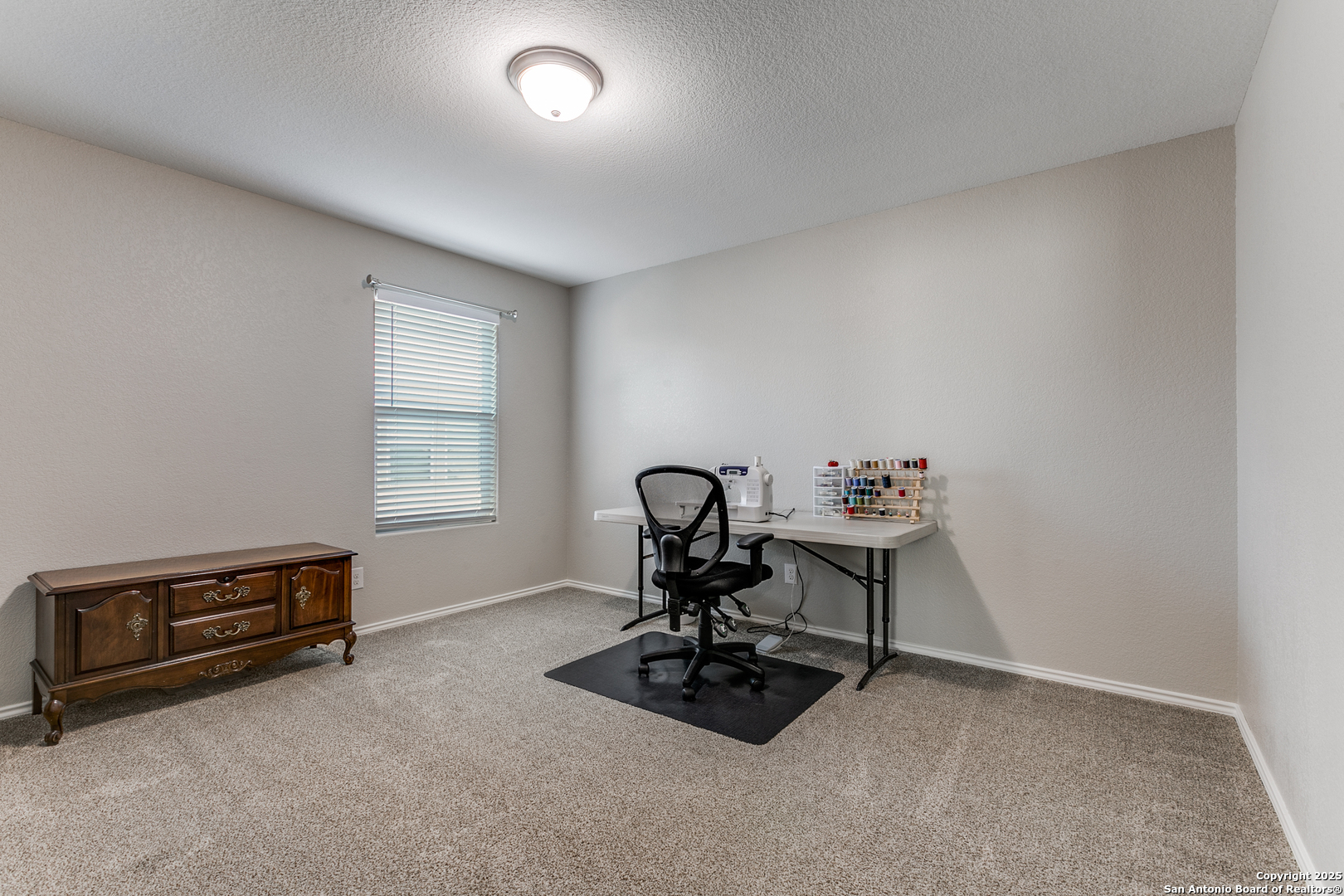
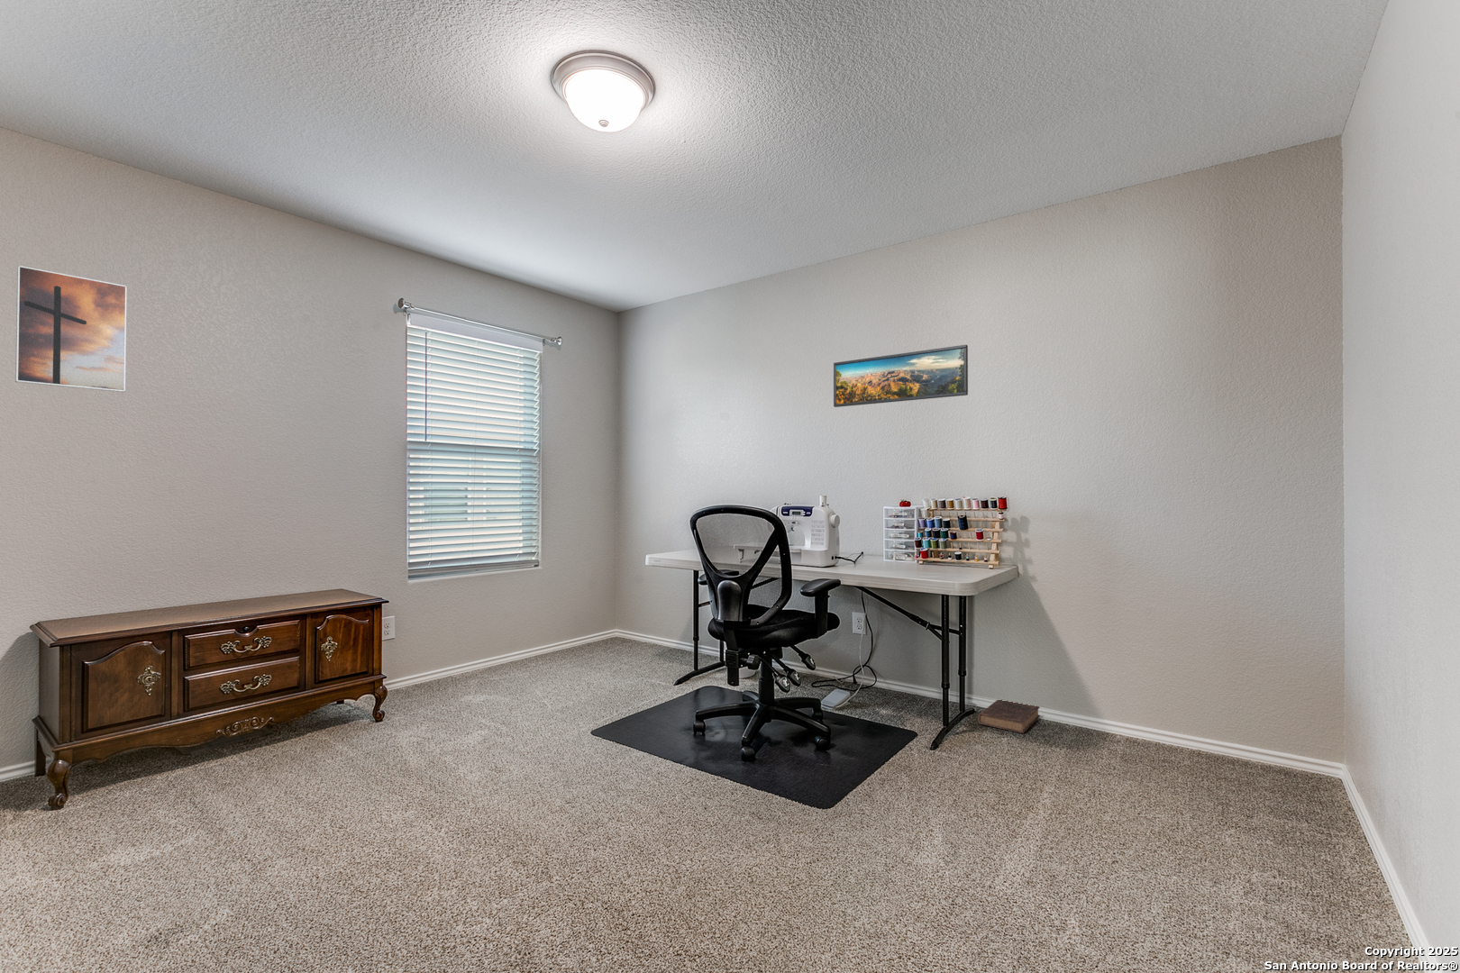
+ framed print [14,265,128,393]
+ book [977,699,1041,734]
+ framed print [833,344,969,408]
